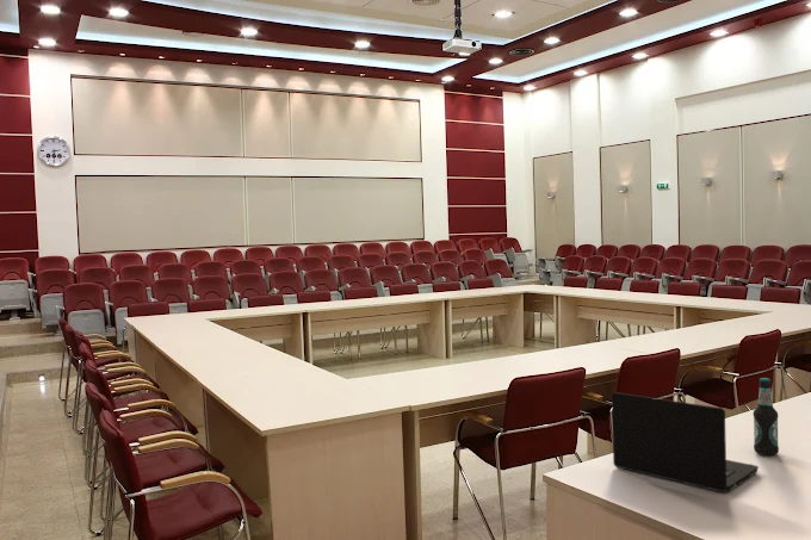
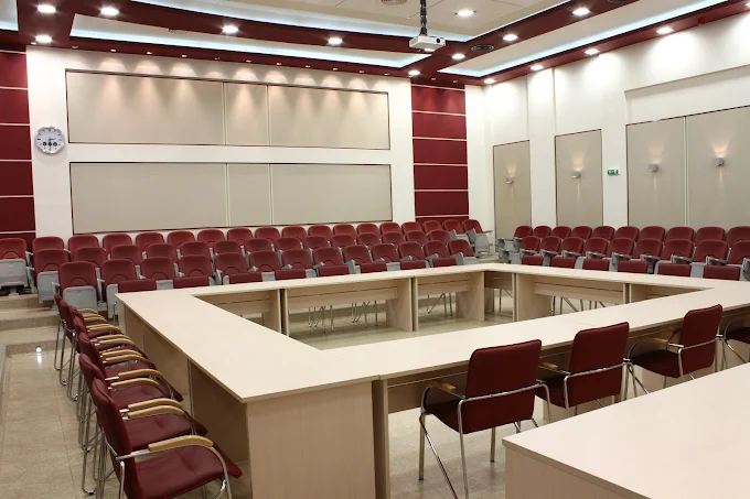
- laptop [611,391,760,494]
- bottle [753,377,780,457]
